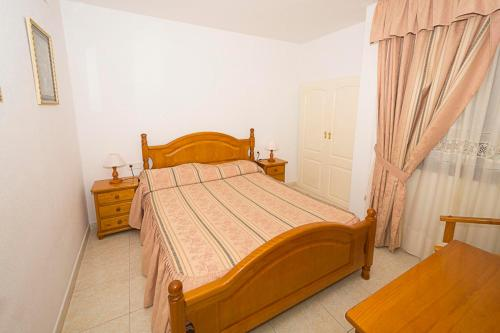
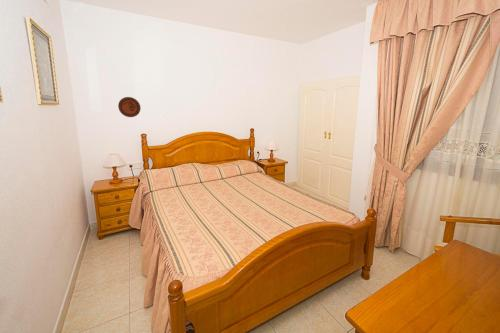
+ decorative plate [117,96,142,118]
